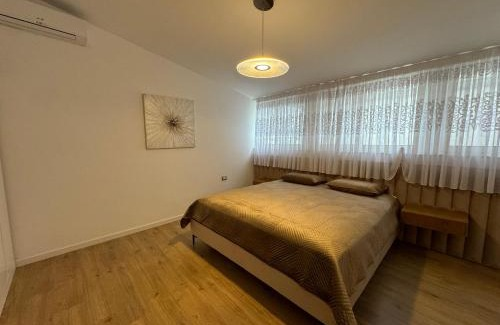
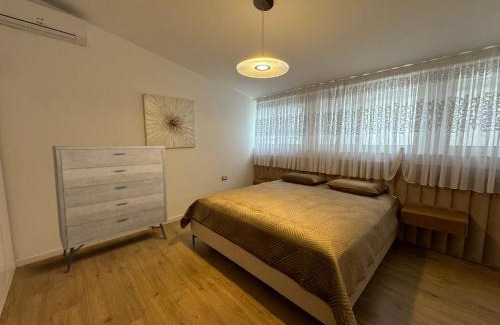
+ dresser [51,145,168,273]
